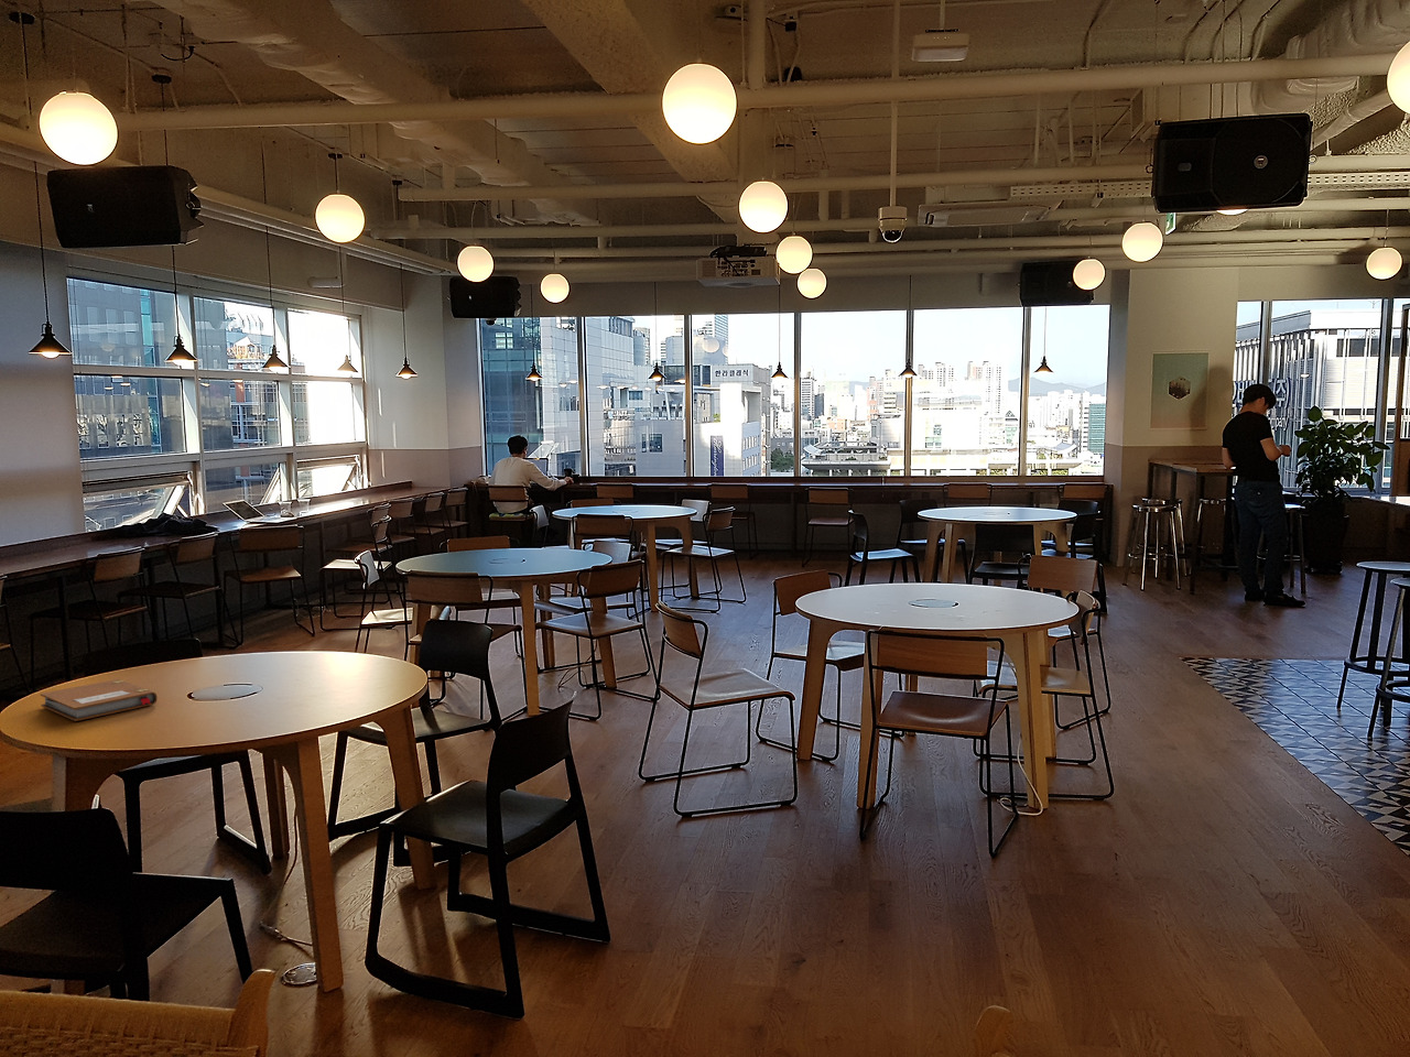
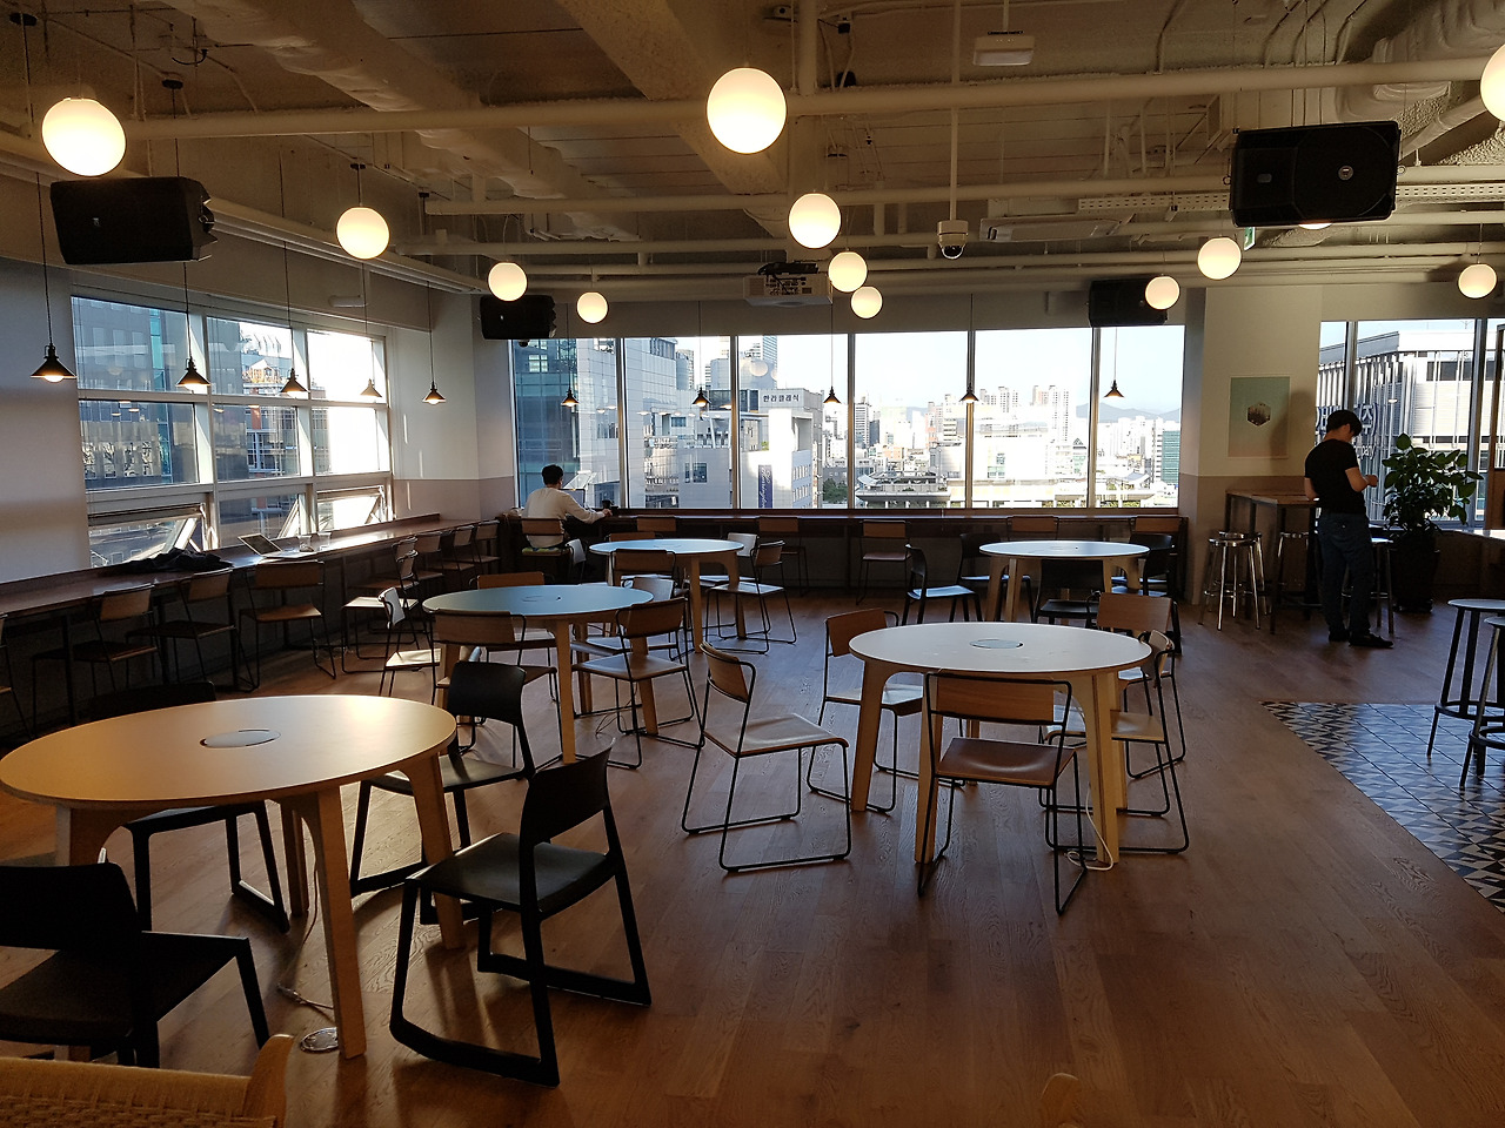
- notebook [40,678,159,723]
